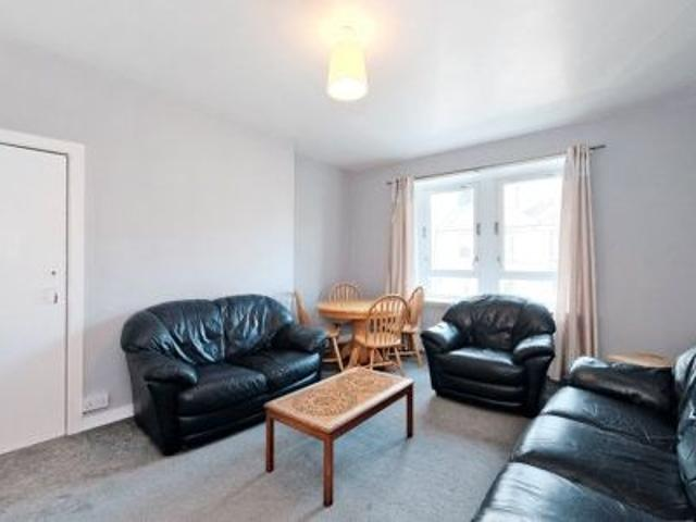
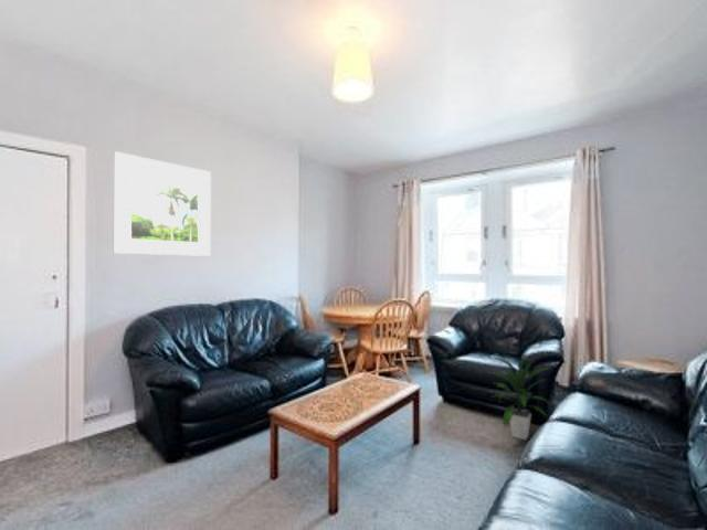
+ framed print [113,150,212,257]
+ indoor plant [485,352,556,441]
